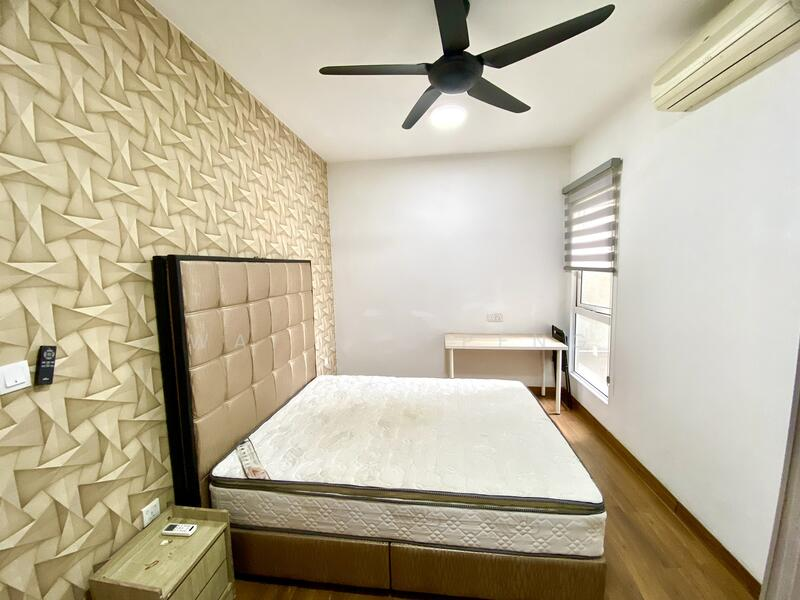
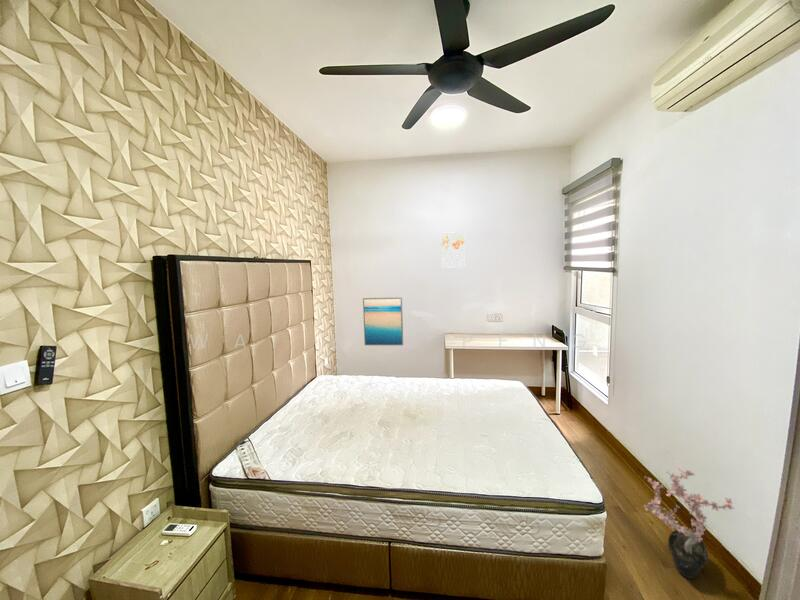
+ wall art [440,231,465,269]
+ wall art [362,296,404,346]
+ potted plant [643,467,735,580]
